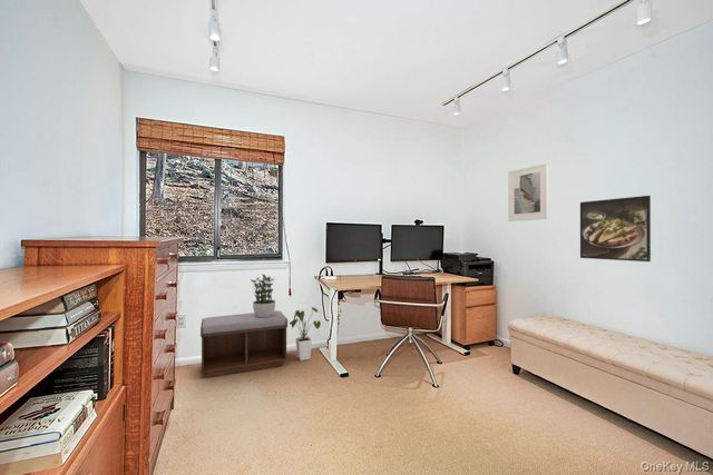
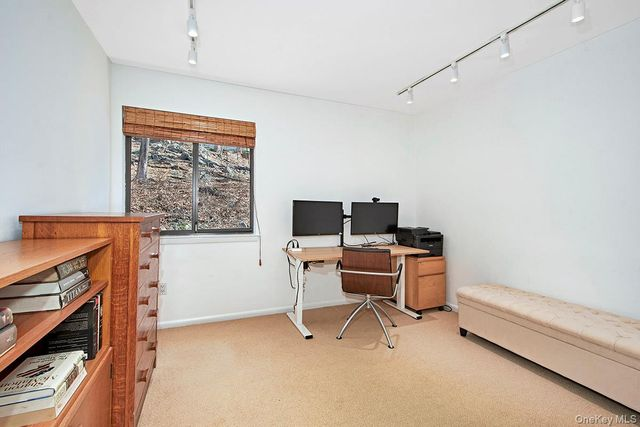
- house plant [289,306,322,362]
- bench [199,310,289,378]
- potted plant [251,274,276,317]
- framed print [507,161,549,222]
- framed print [579,195,652,263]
